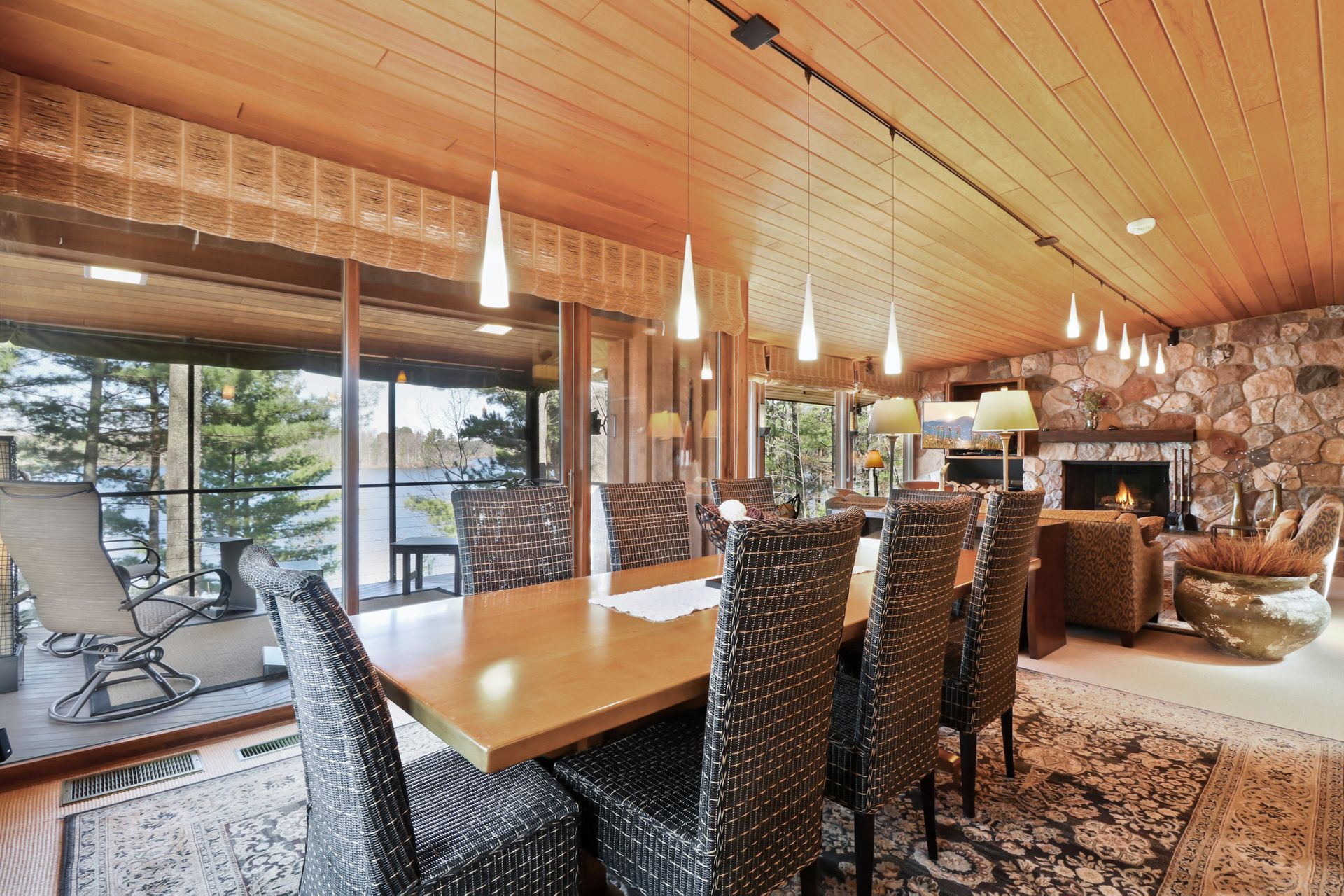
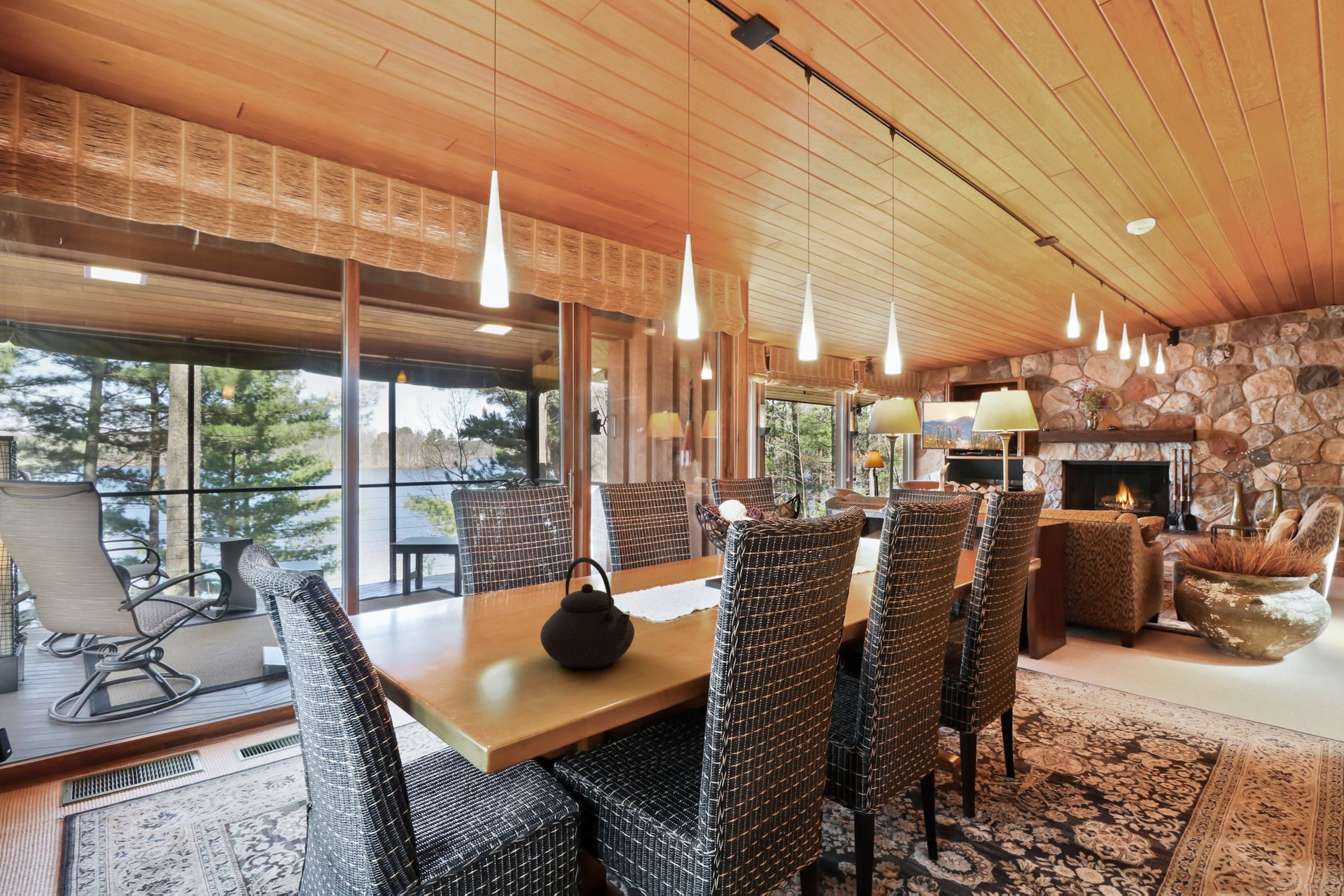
+ teapot [540,556,635,670]
